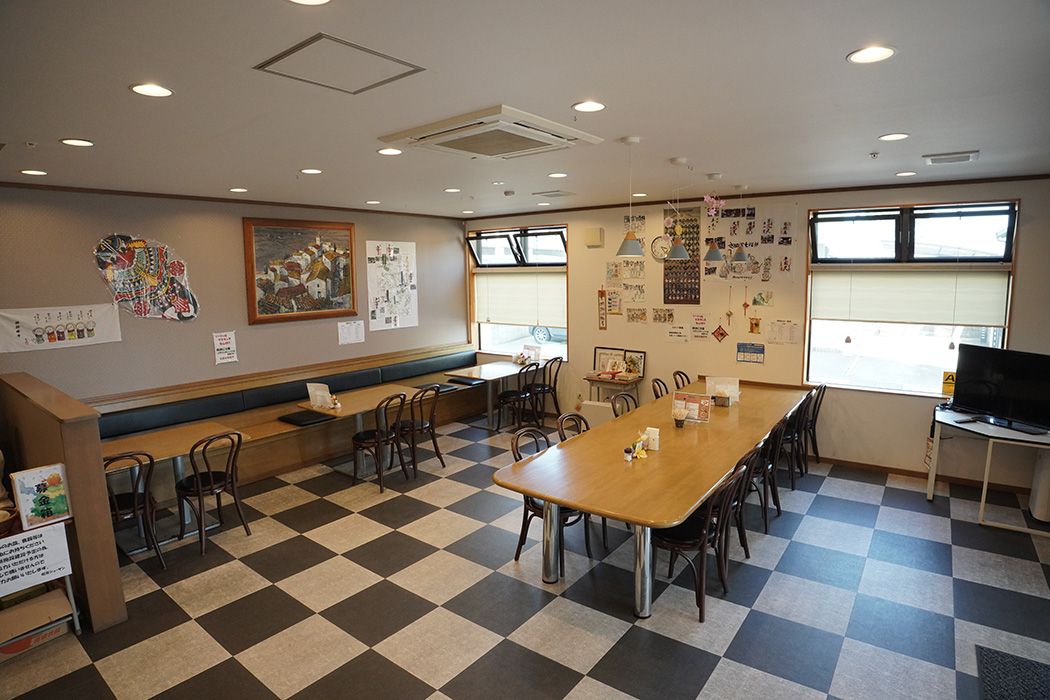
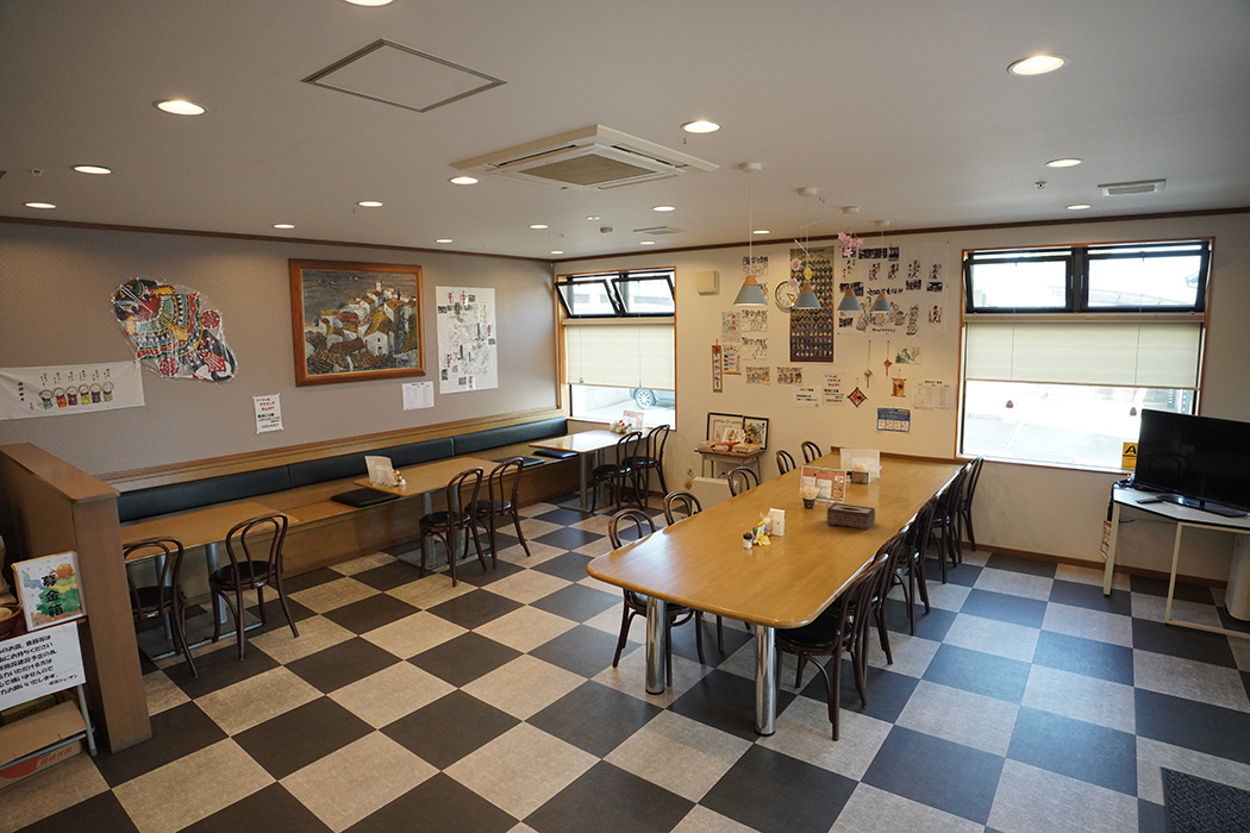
+ tissue box [825,502,876,531]
